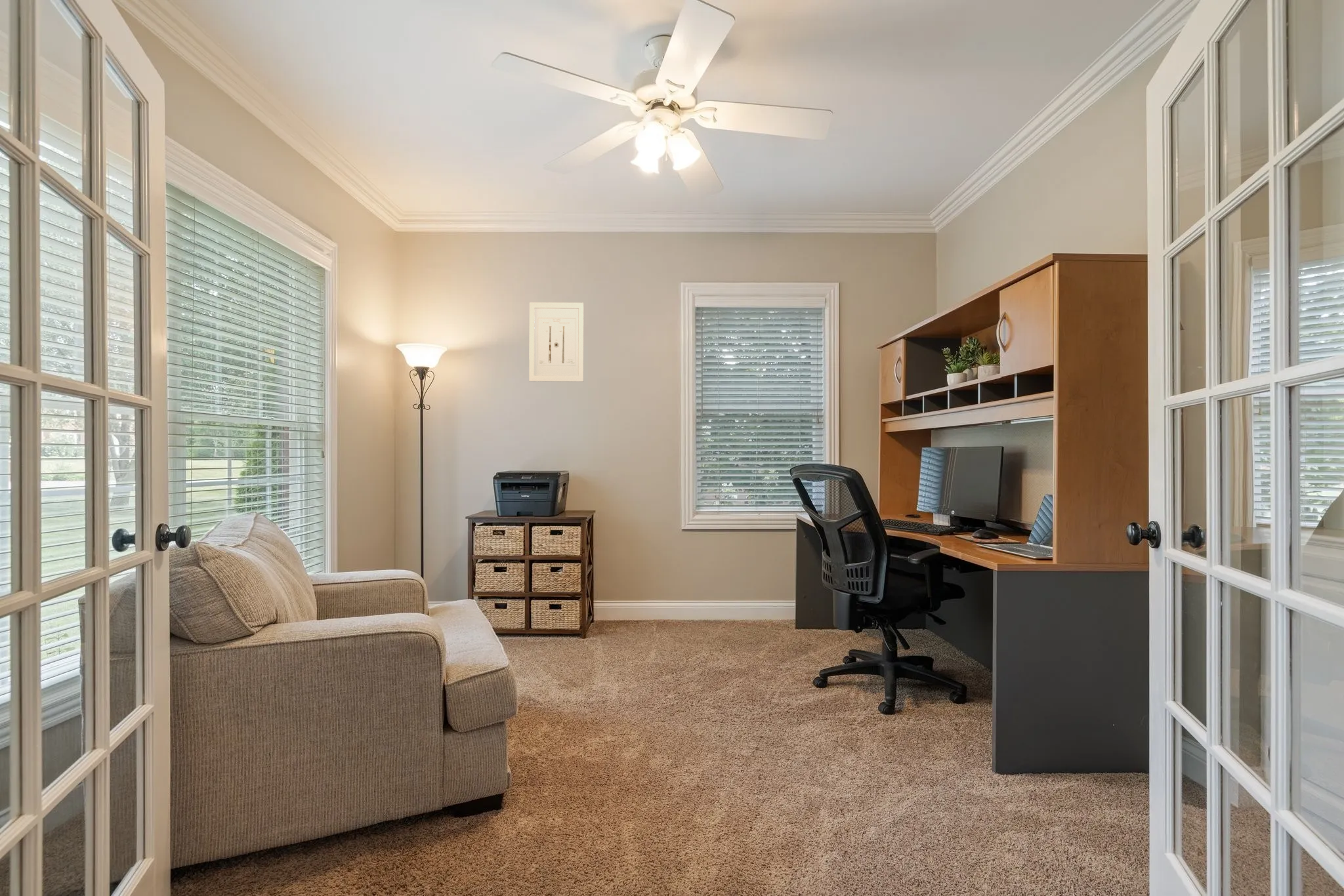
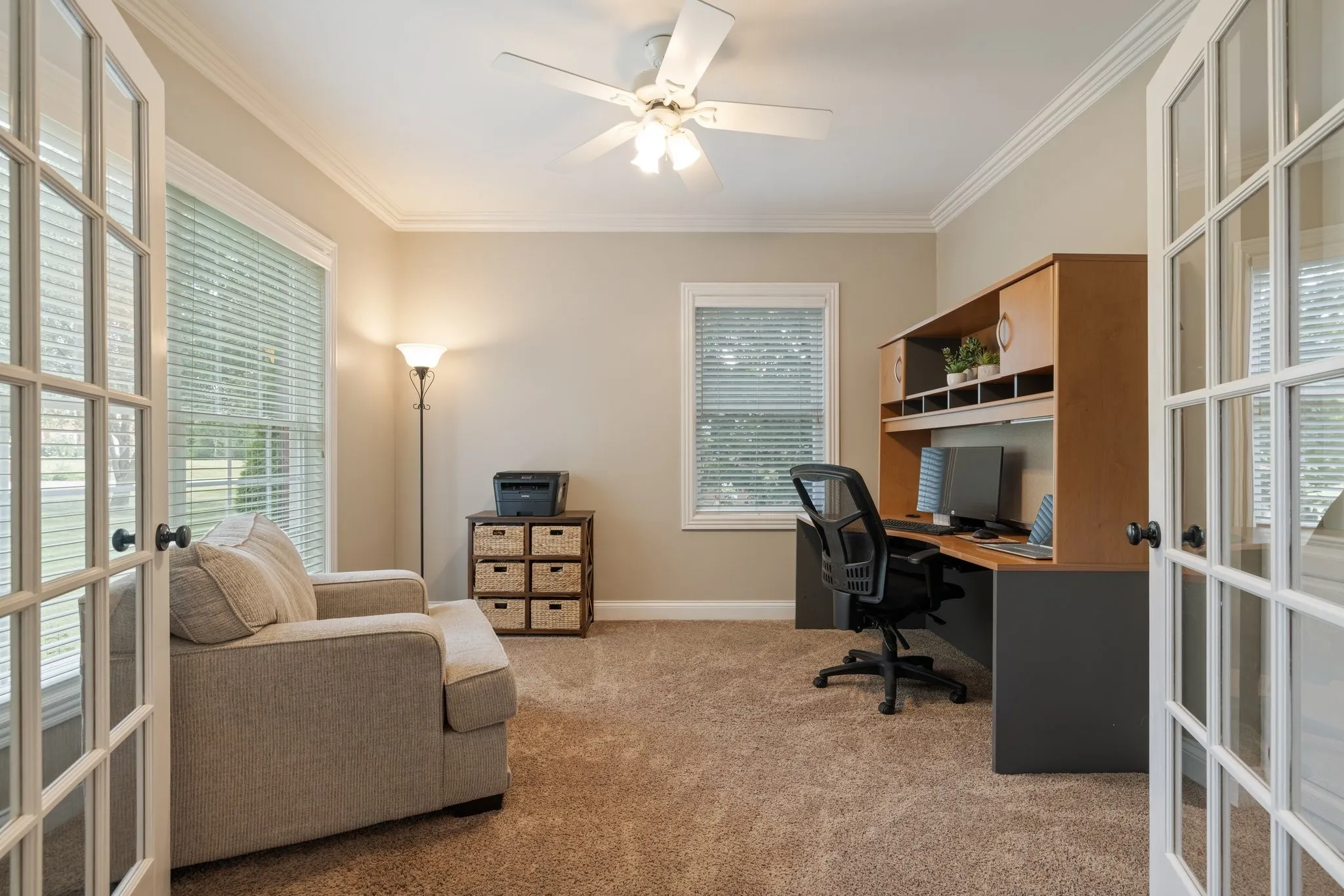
- wall art [528,302,585,382]
